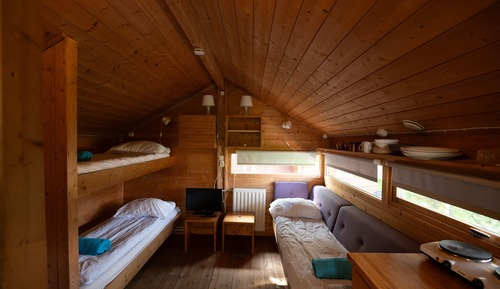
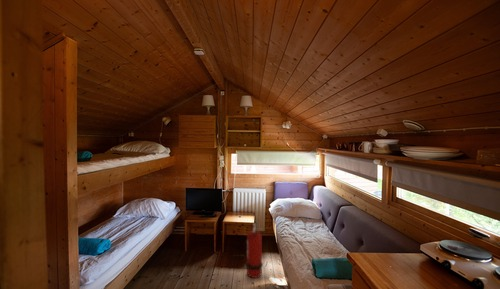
+ fire extinguisher [245,222,264,279]
